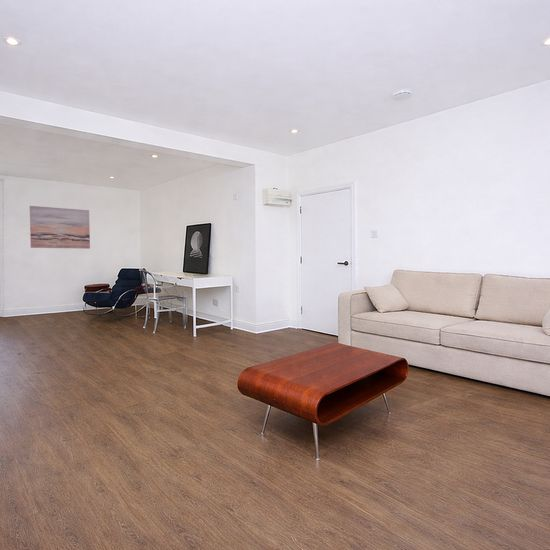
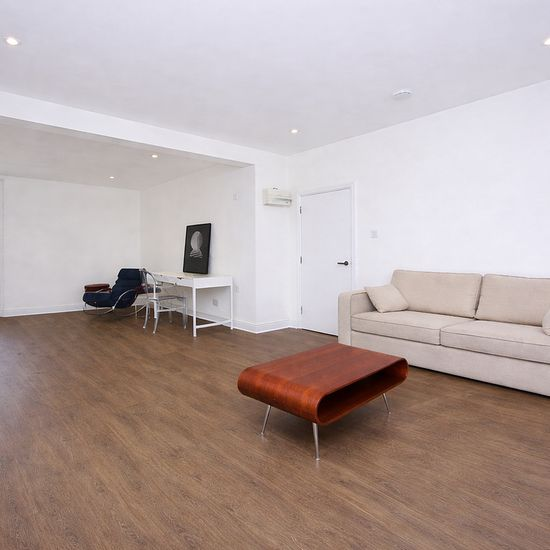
- wall art [29,205,91,250]
